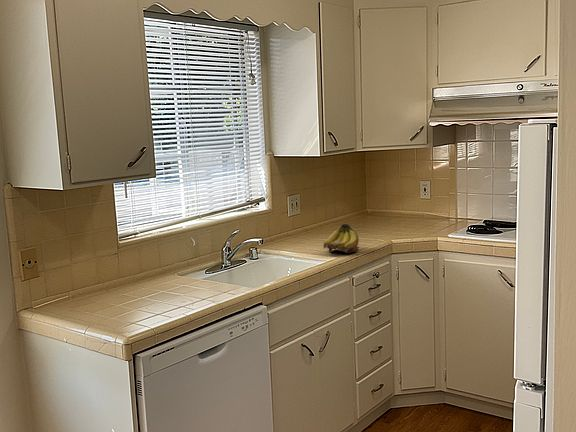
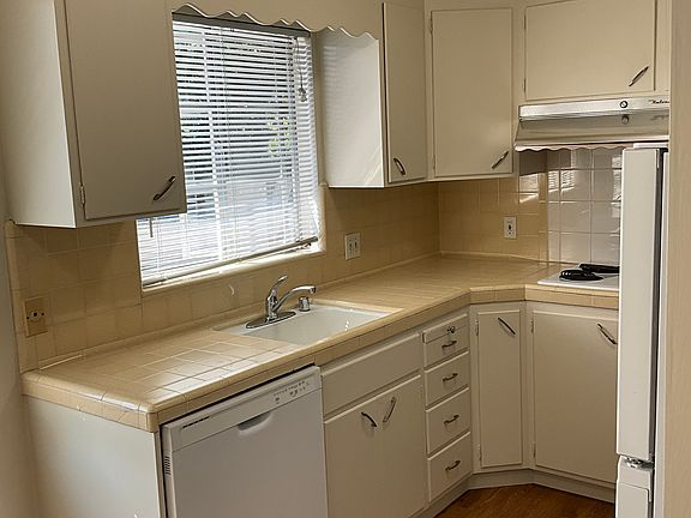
- fruit [323,223,360,254]
